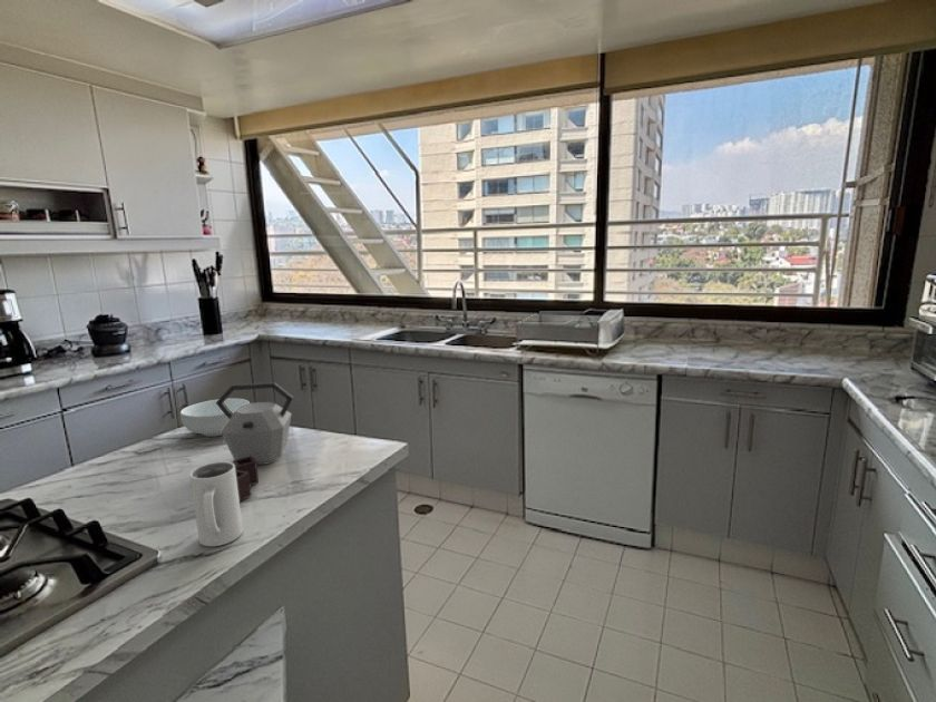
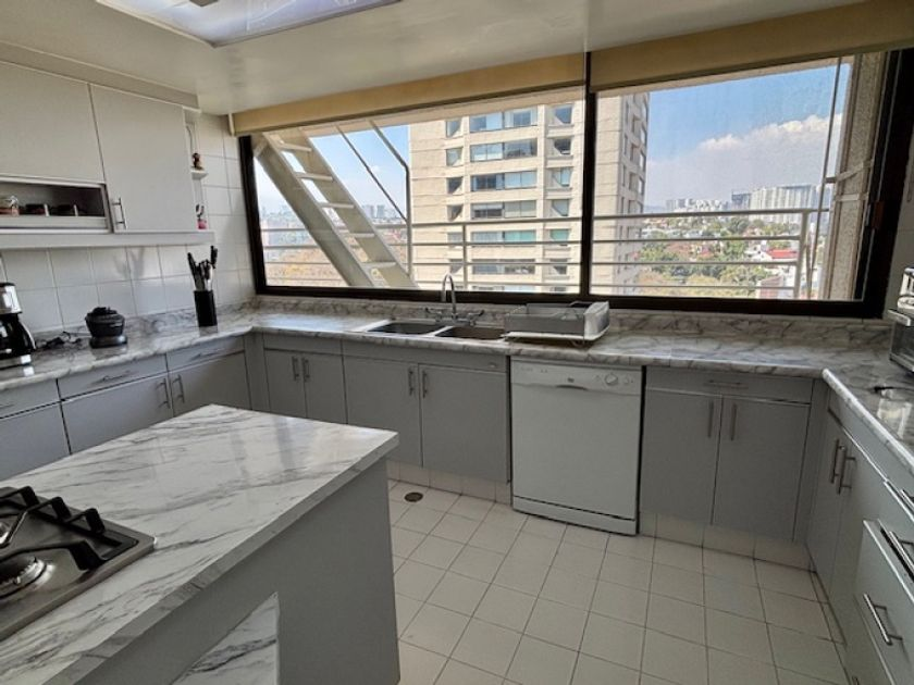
- cereal bowl [179,398,251,438]
- mug [188,460,244,547]
- kettle [216,381,294,503]
